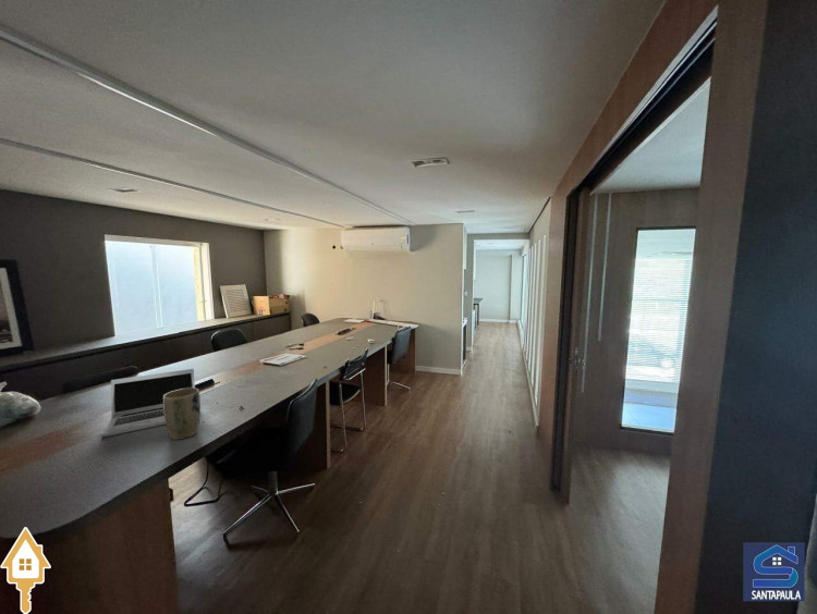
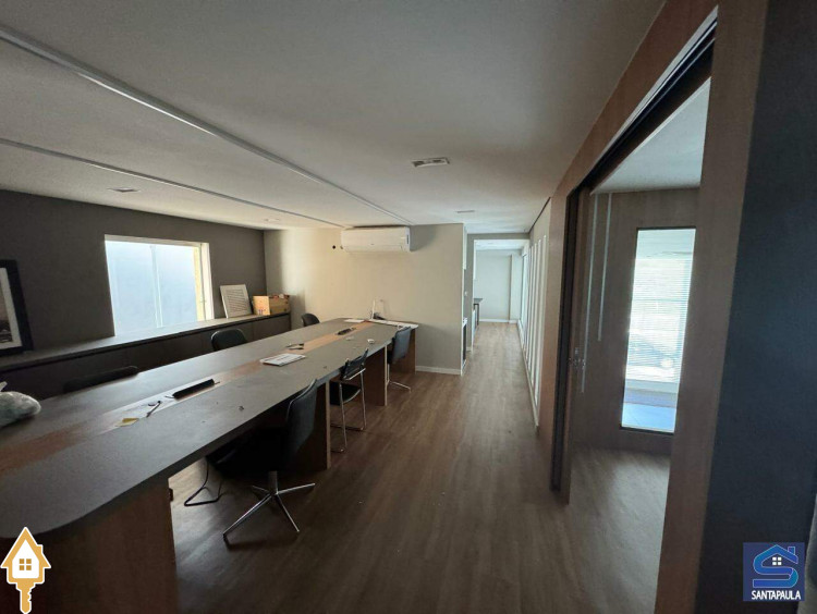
- laptop [101,368,196,439]
- plant pot [163,388,202,441]
